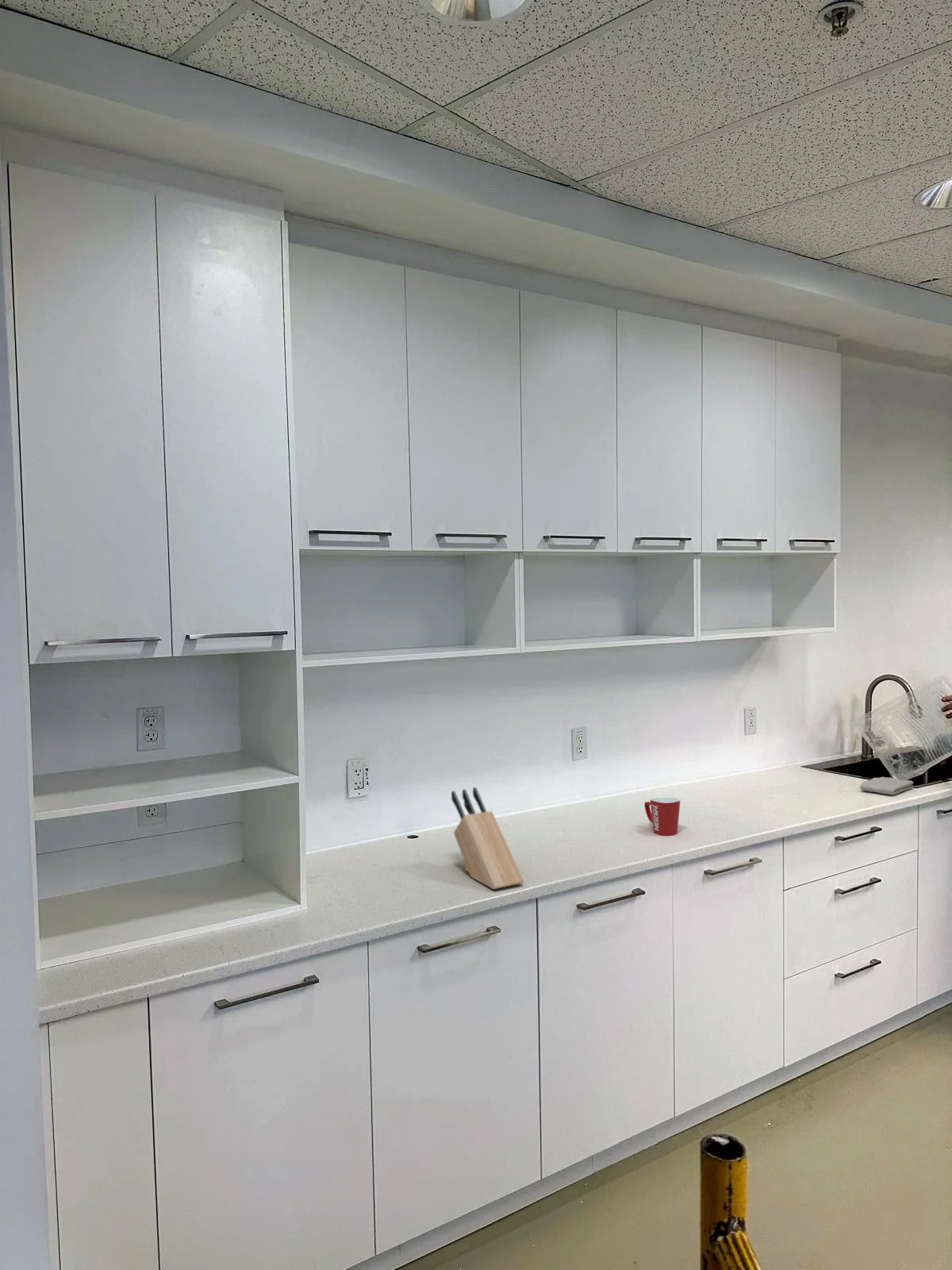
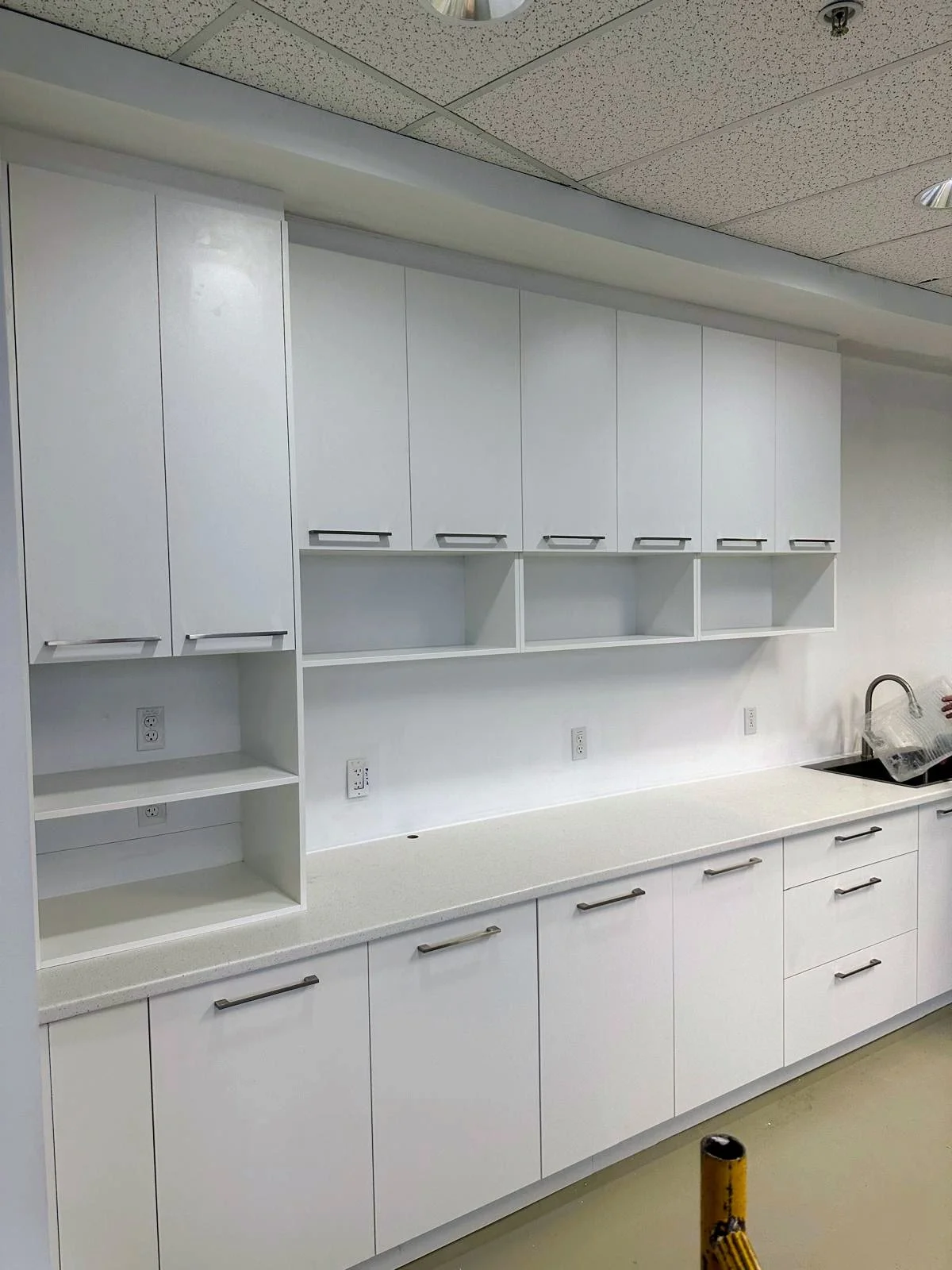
- washcloth [859,776,914,795]
- mug [643,795,681,837]
- knife block [451,787,524,890]
